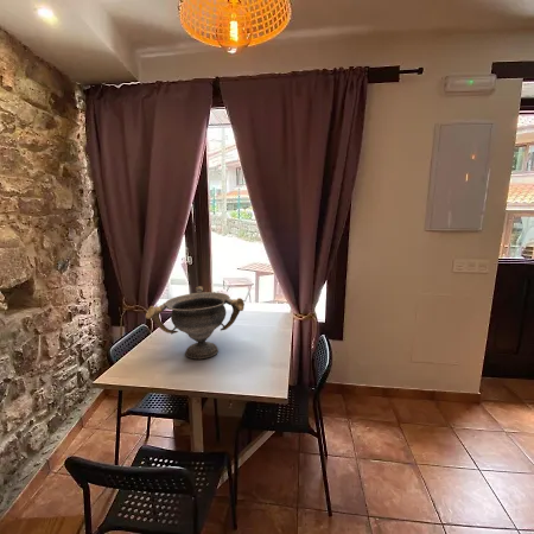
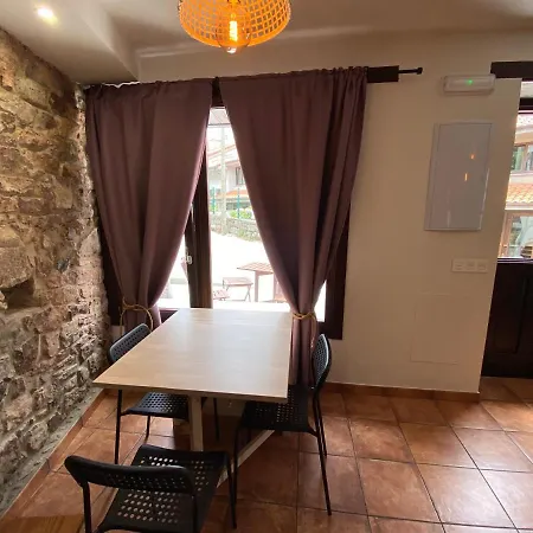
- decorative bowl [145,285,246,360]
